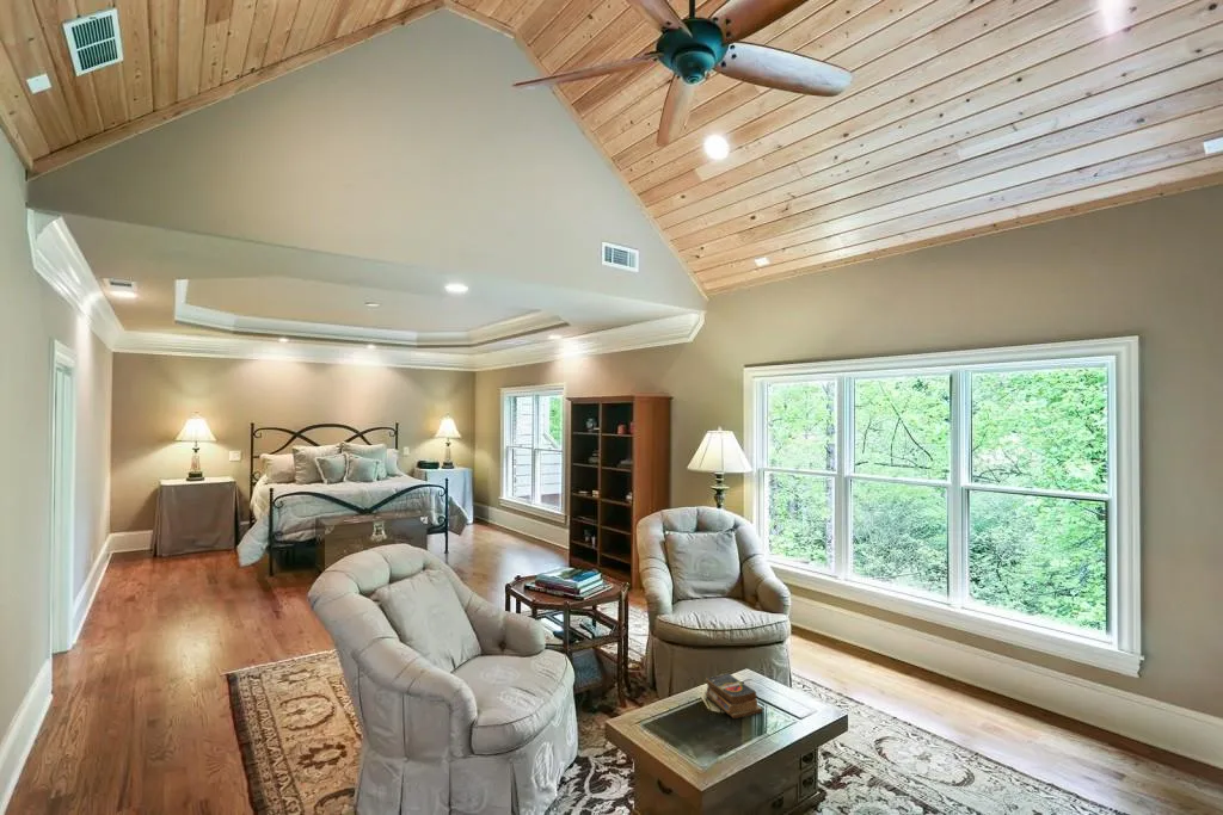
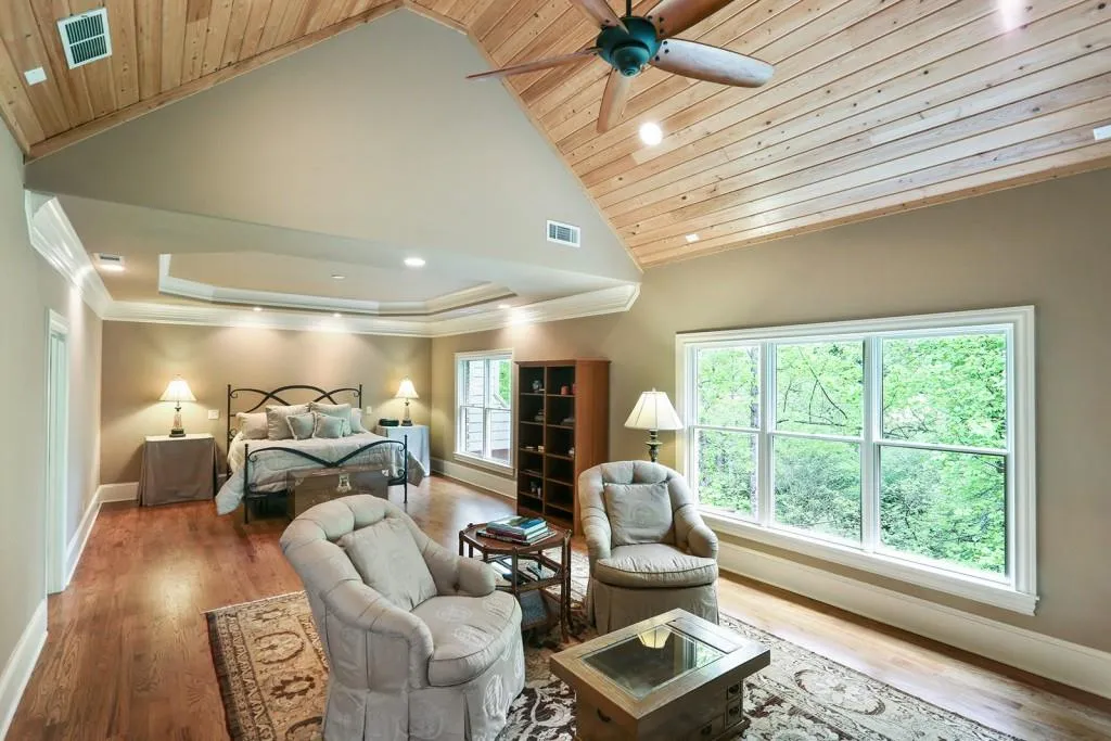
- books [703,672,763,720]
